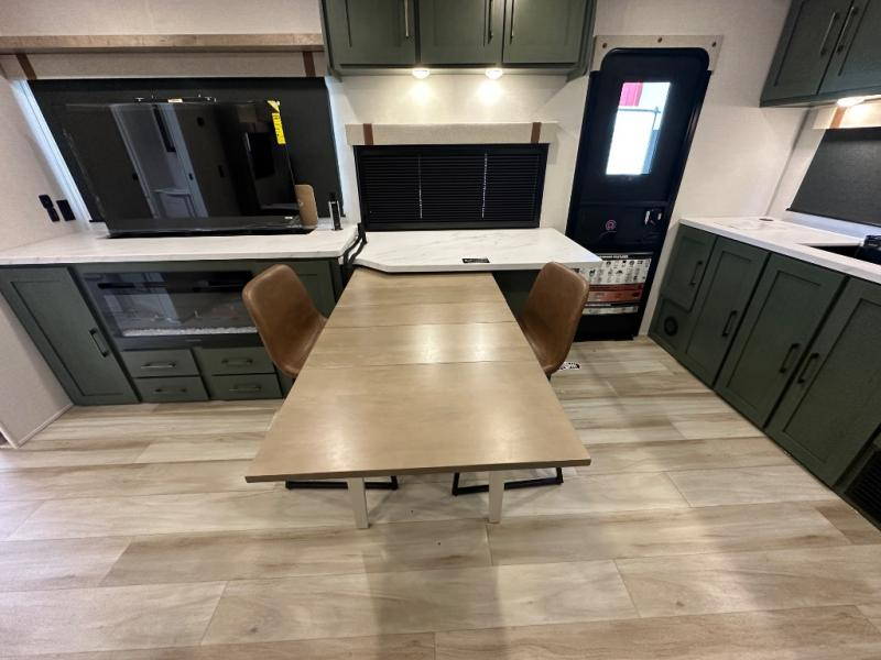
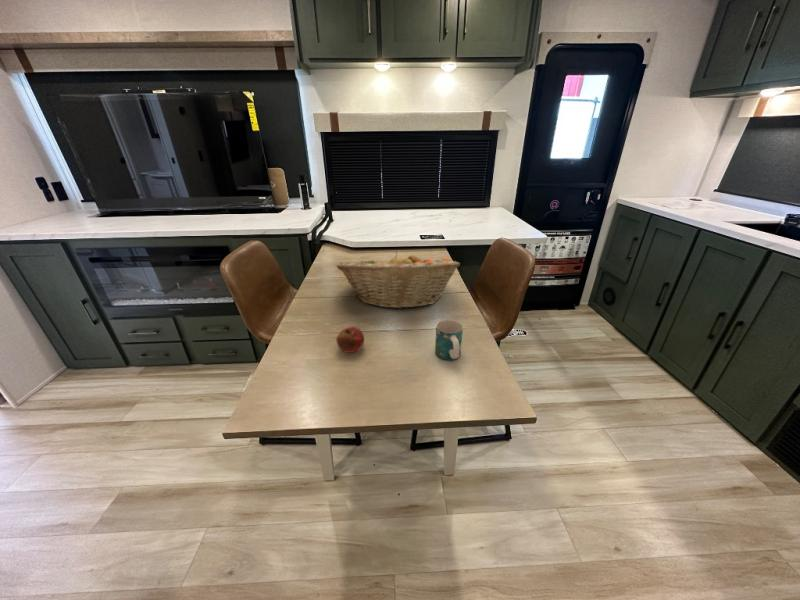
+ fruit [335,326,365,354]
+ mug [434,319,464,361]
+ fruit basket [336,251,461,310]
